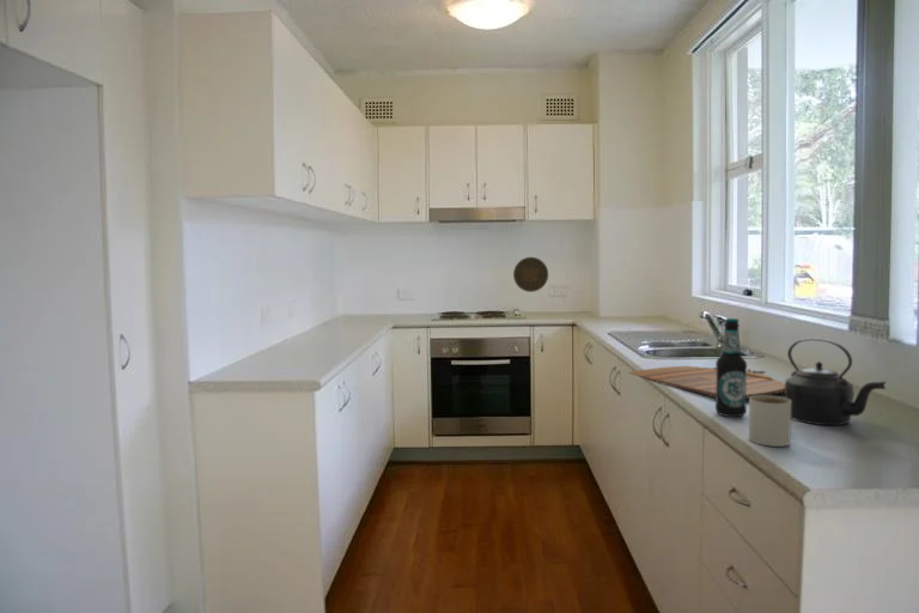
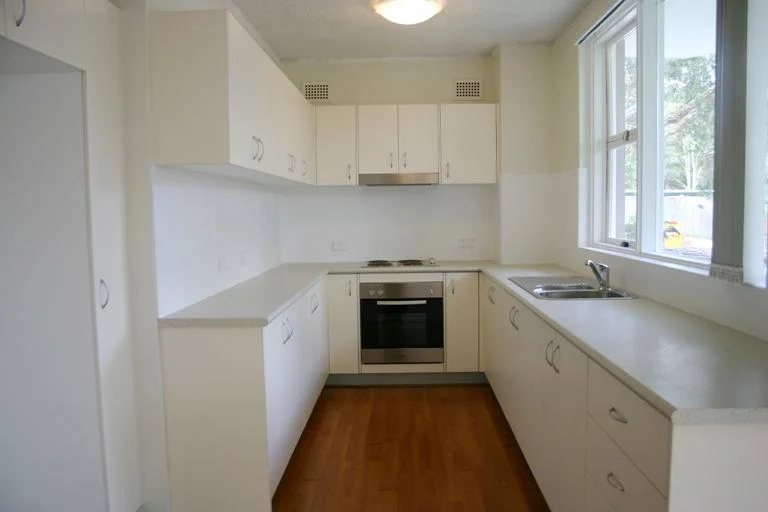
- bottle [714,317,748,418]
- mug [748,395,792,448]
- cutting board [627,365,785,400]
- decorative plate [512,256,549,293]
- kettle [784,336,887,426]
